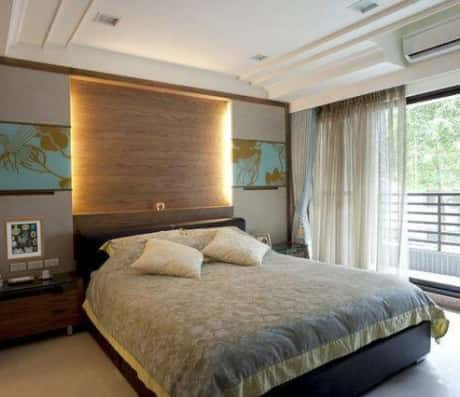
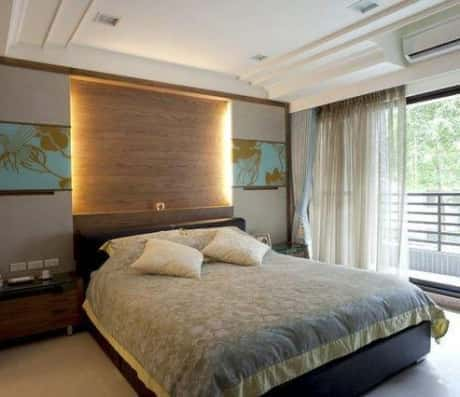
- wall art [3,216,46,262]
